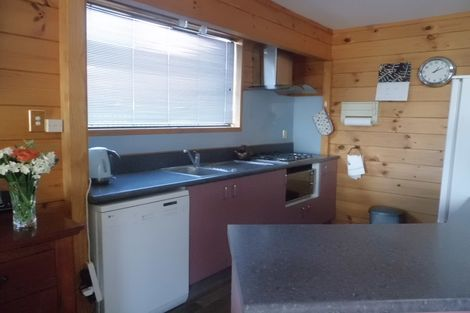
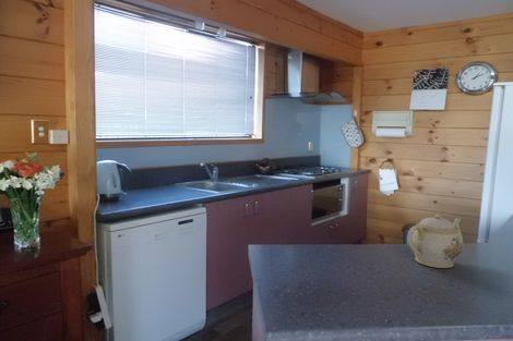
+ teapot [406,214,464,269]
